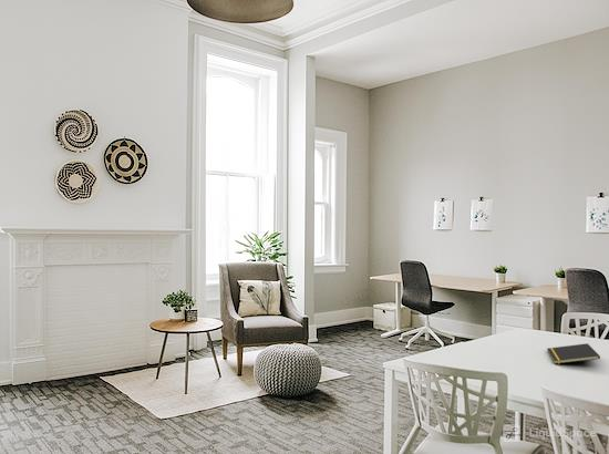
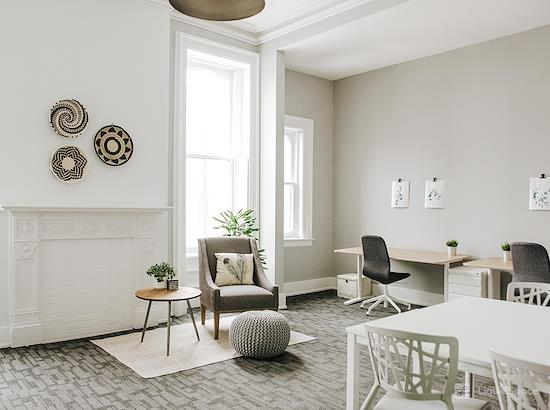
- notepad [546,342,601,365]
